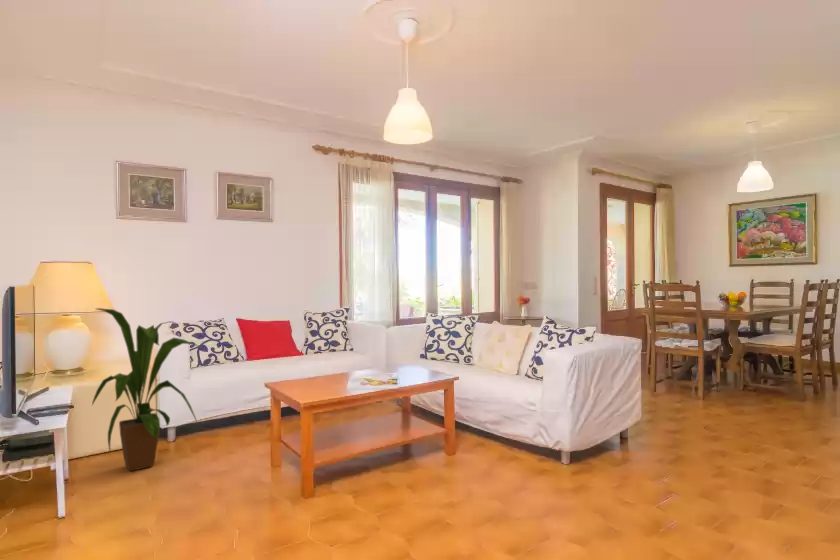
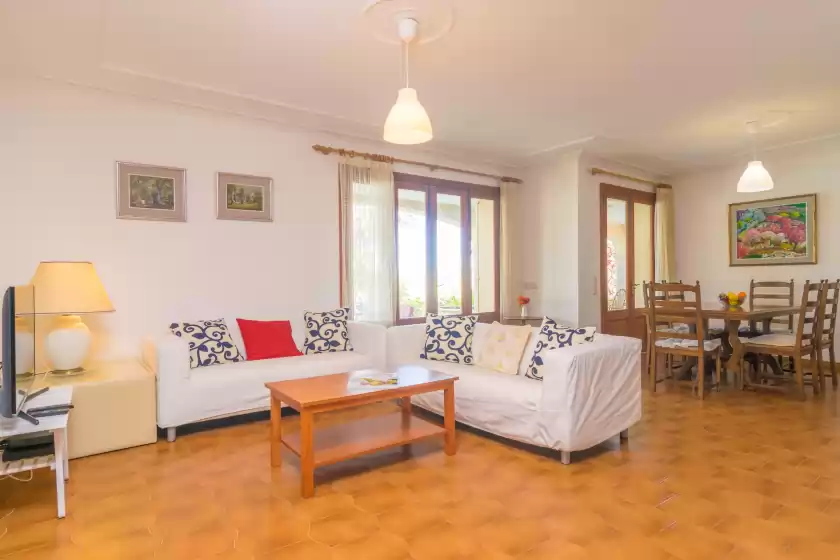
- house plant [91,307,203,472]
